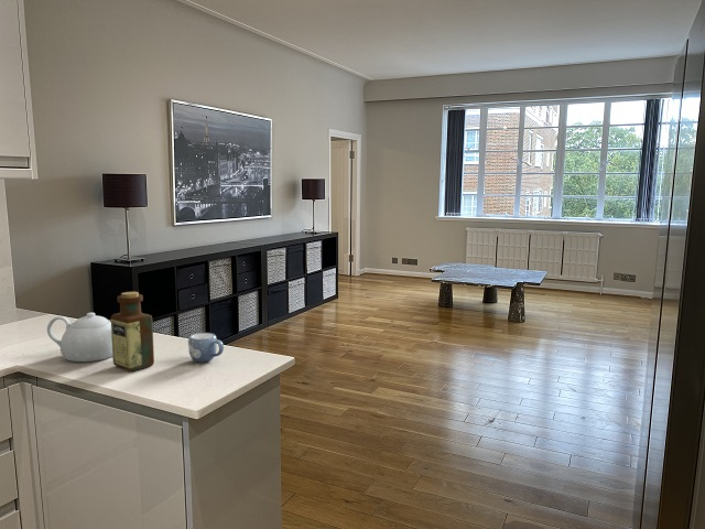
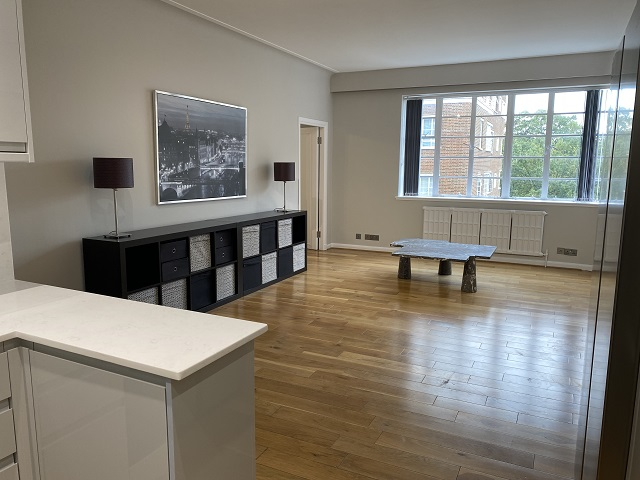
- mug [187,332,225,363]
- bottle [110,291,155,373]
- teapot [46,312,112,363]
